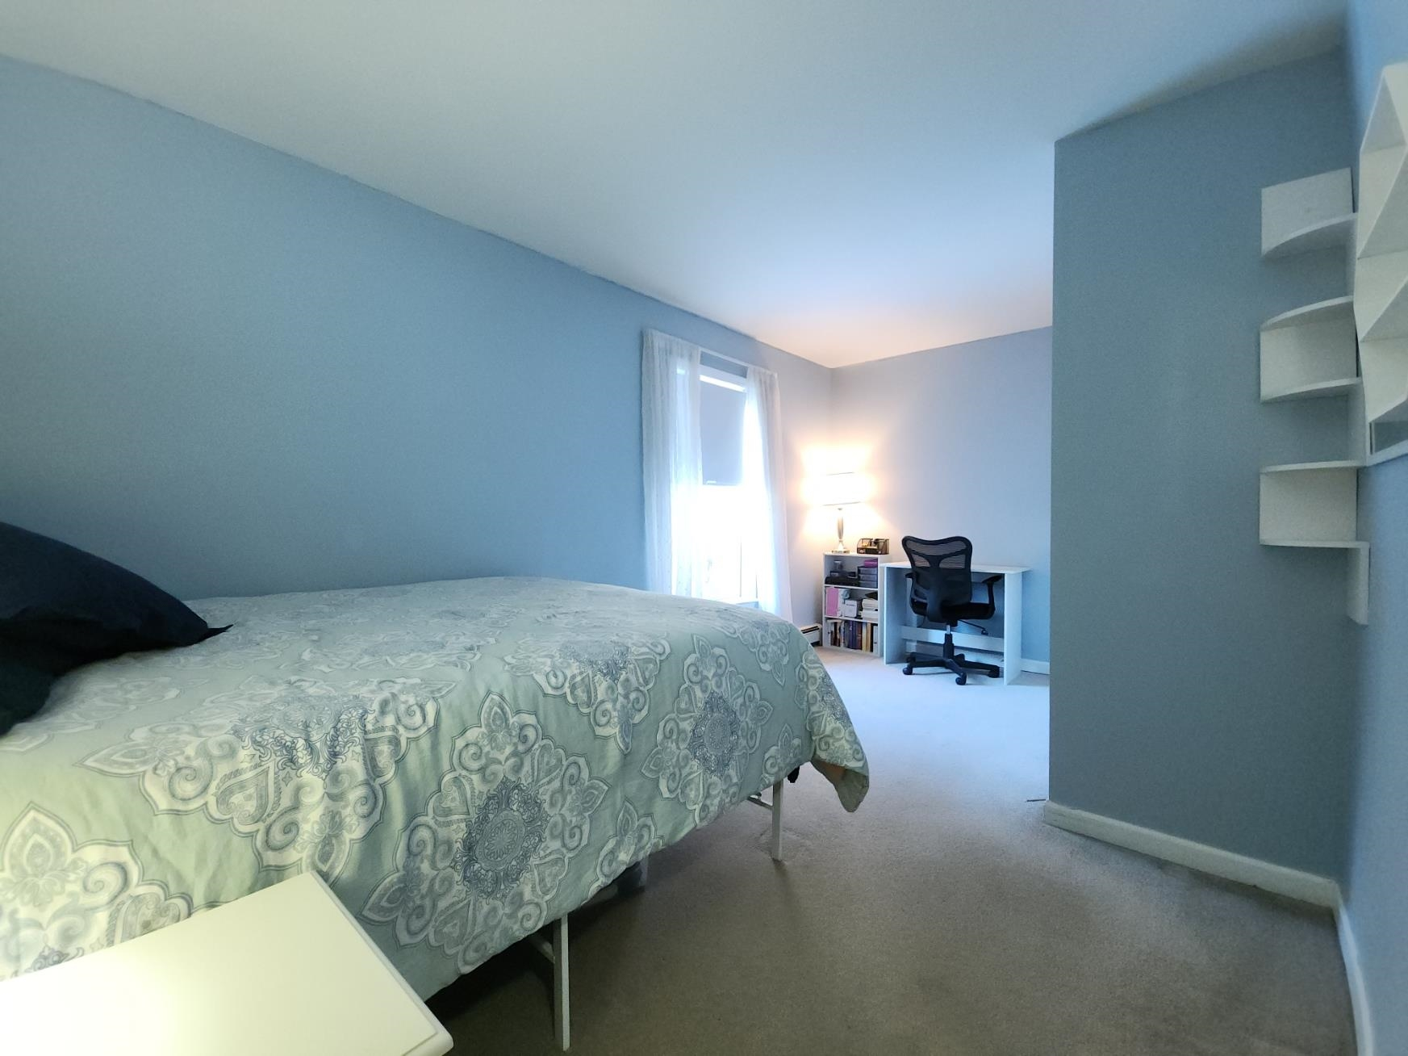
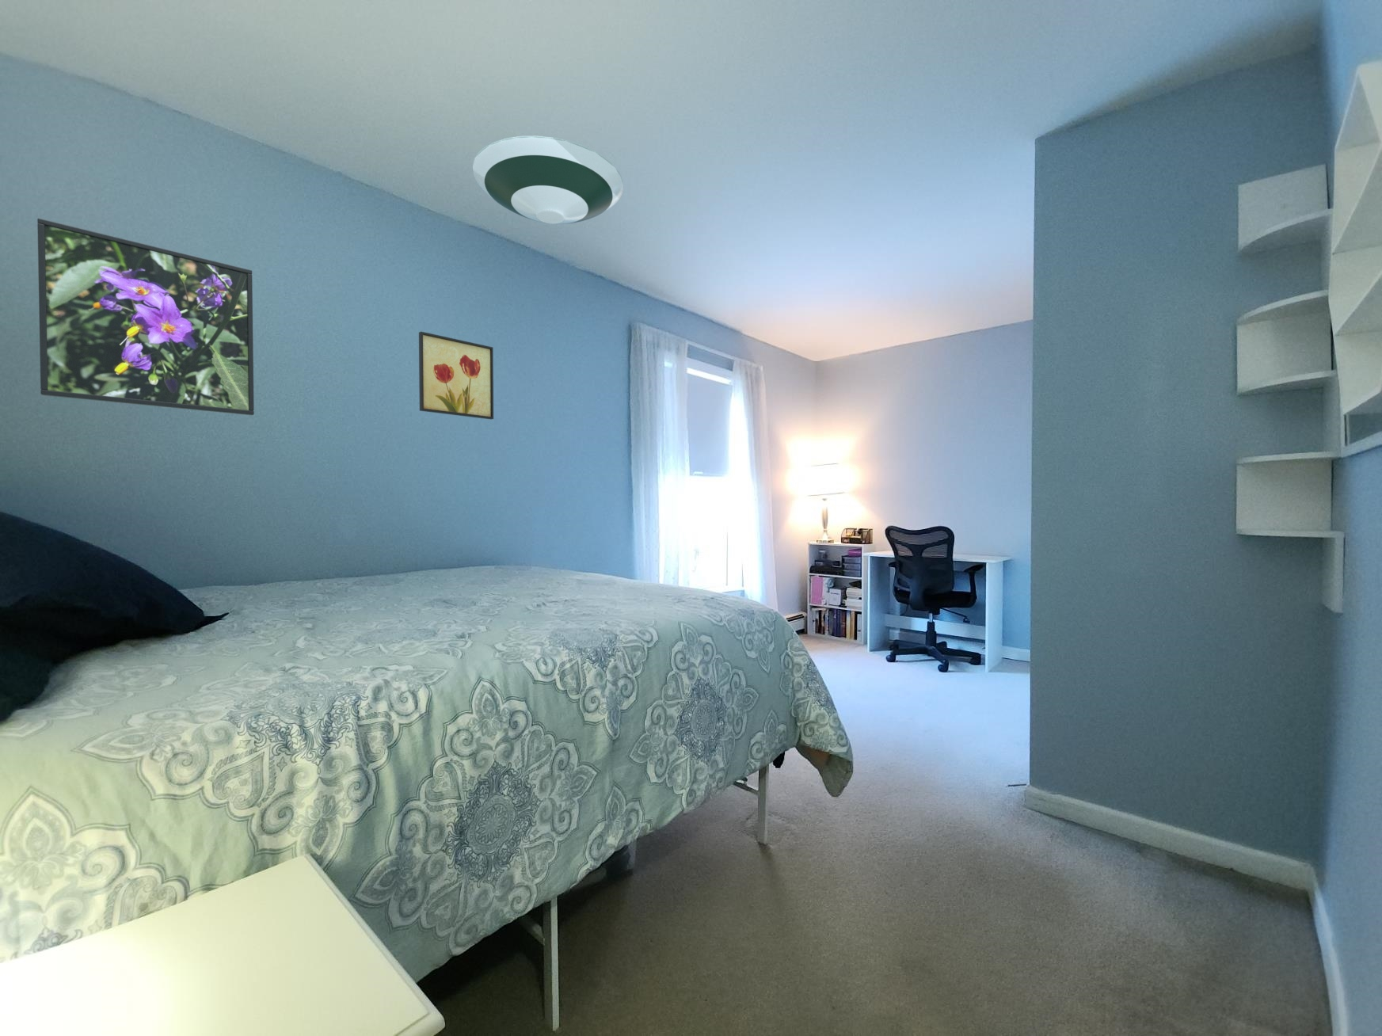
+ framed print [36,218,255,416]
+ wall art [418,331,494,420]
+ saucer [472,135,625,225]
